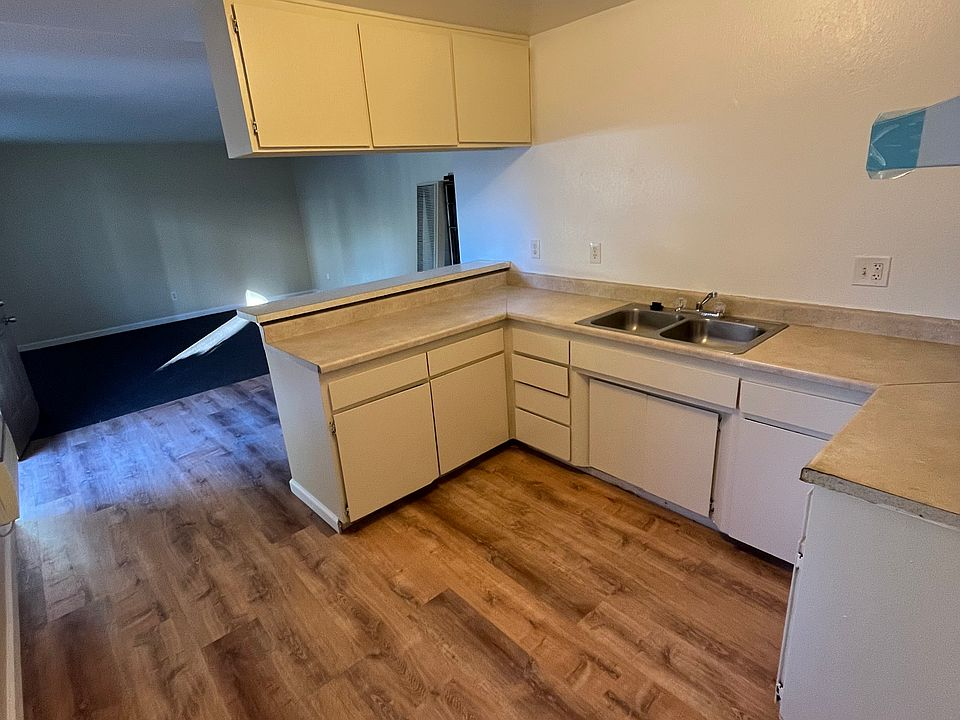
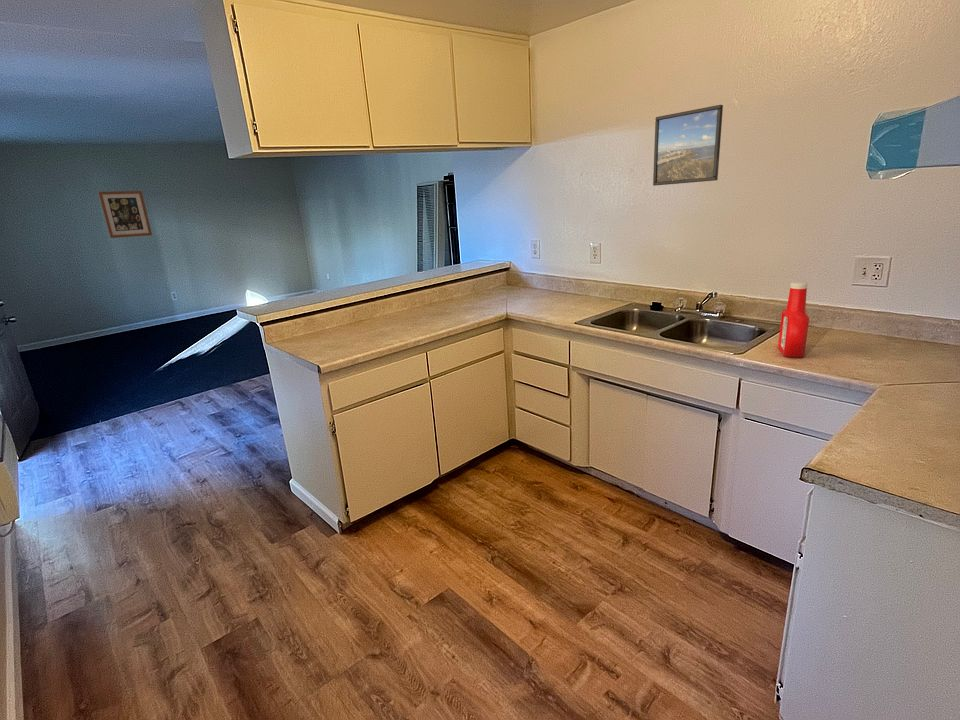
+ soap bottle [777,281,810,358]
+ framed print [652,104,724,187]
+ wall art [97,190,153,239]
